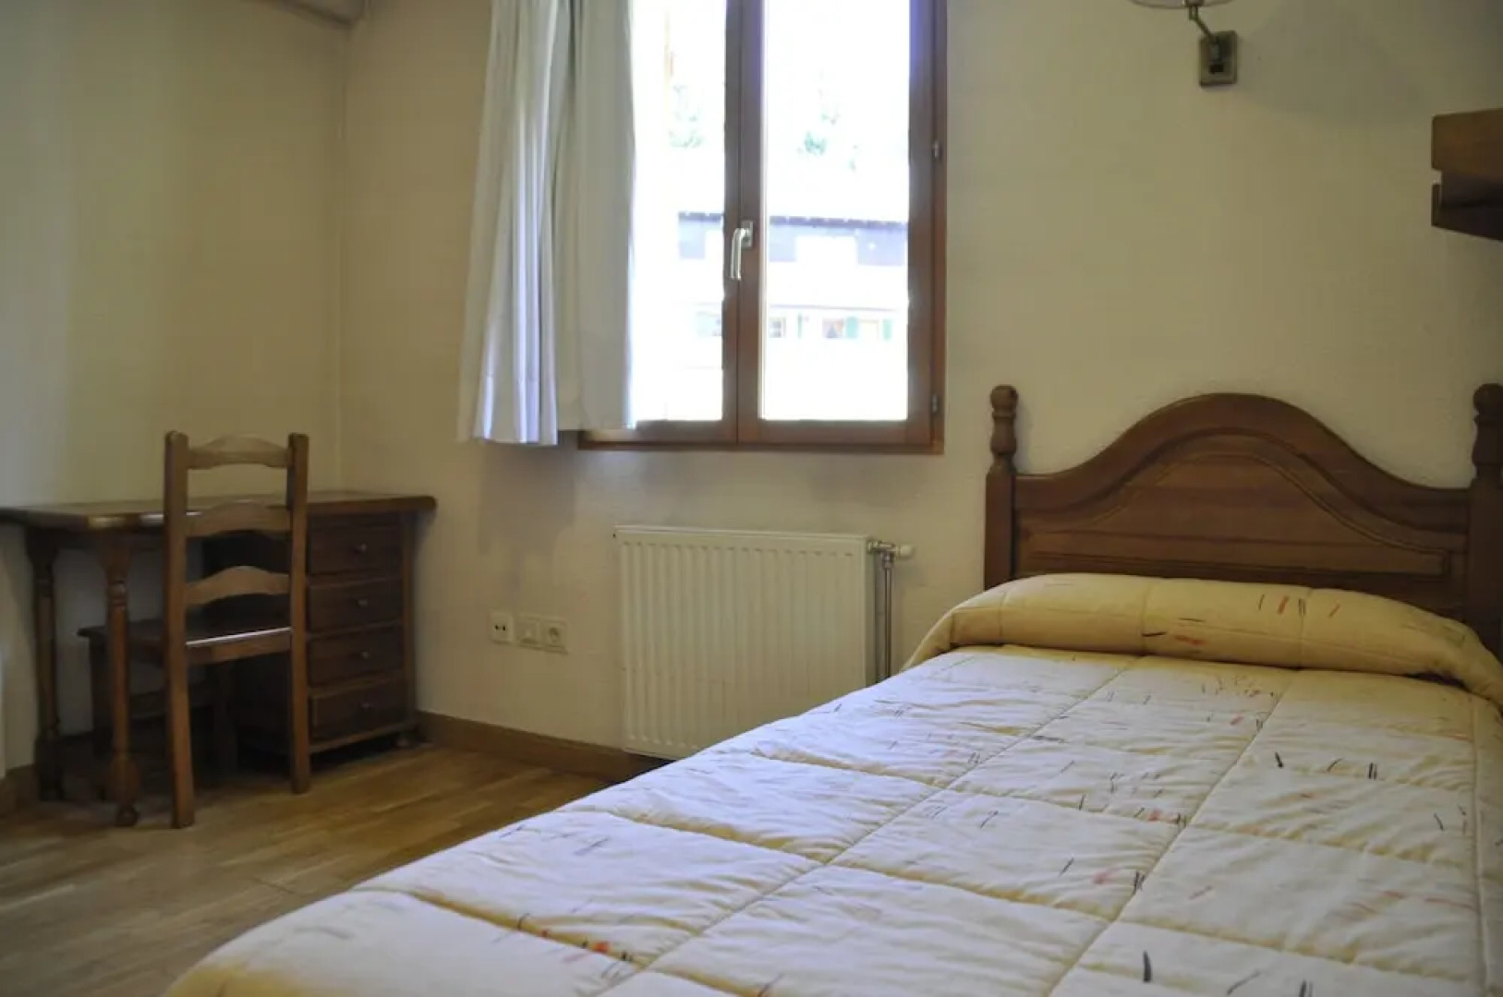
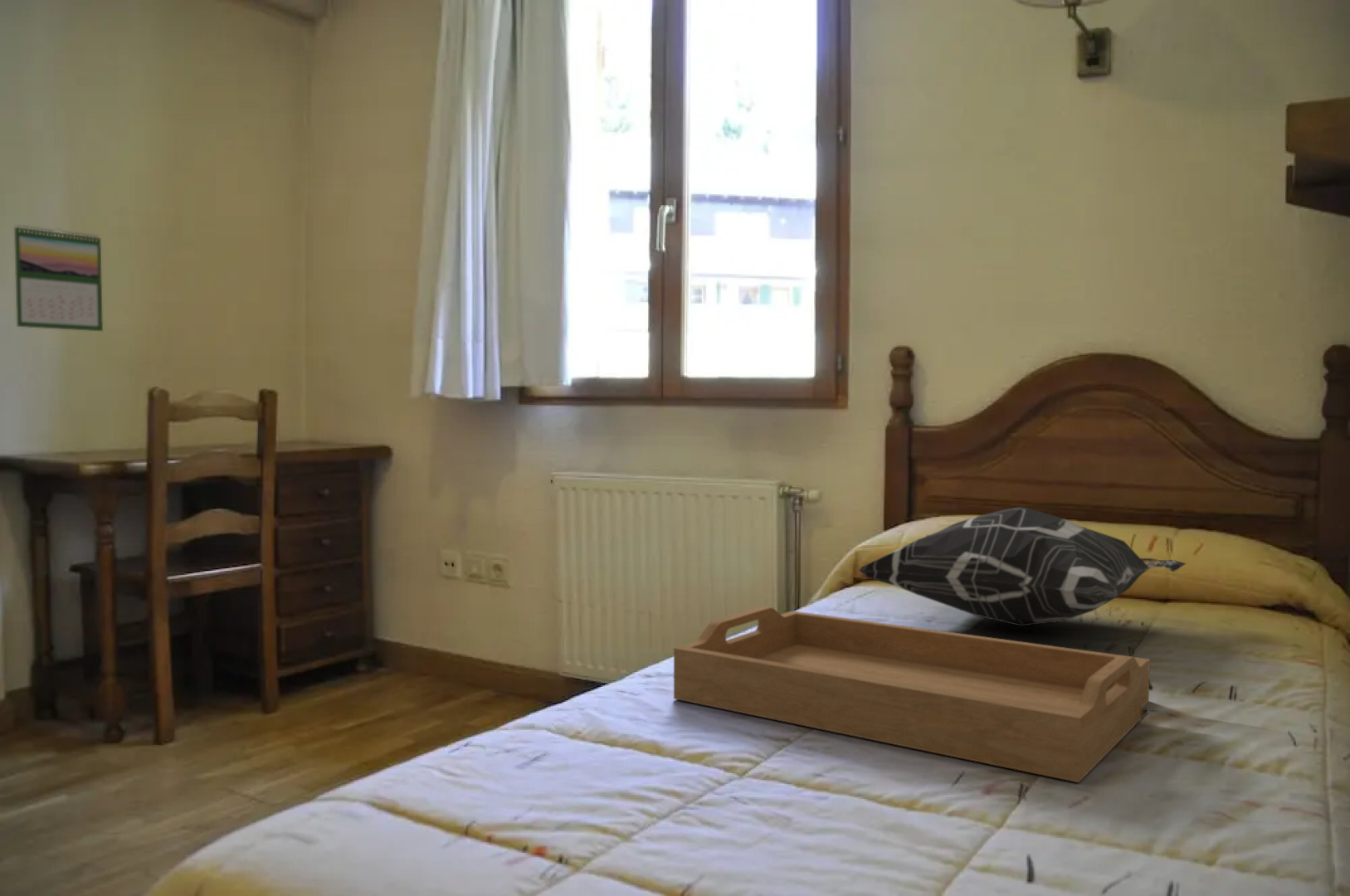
+ decorative pillow [856,506,1187,627]
+ serving tray [673,606,1151,783]
+ calendar [13,224,104,332]
